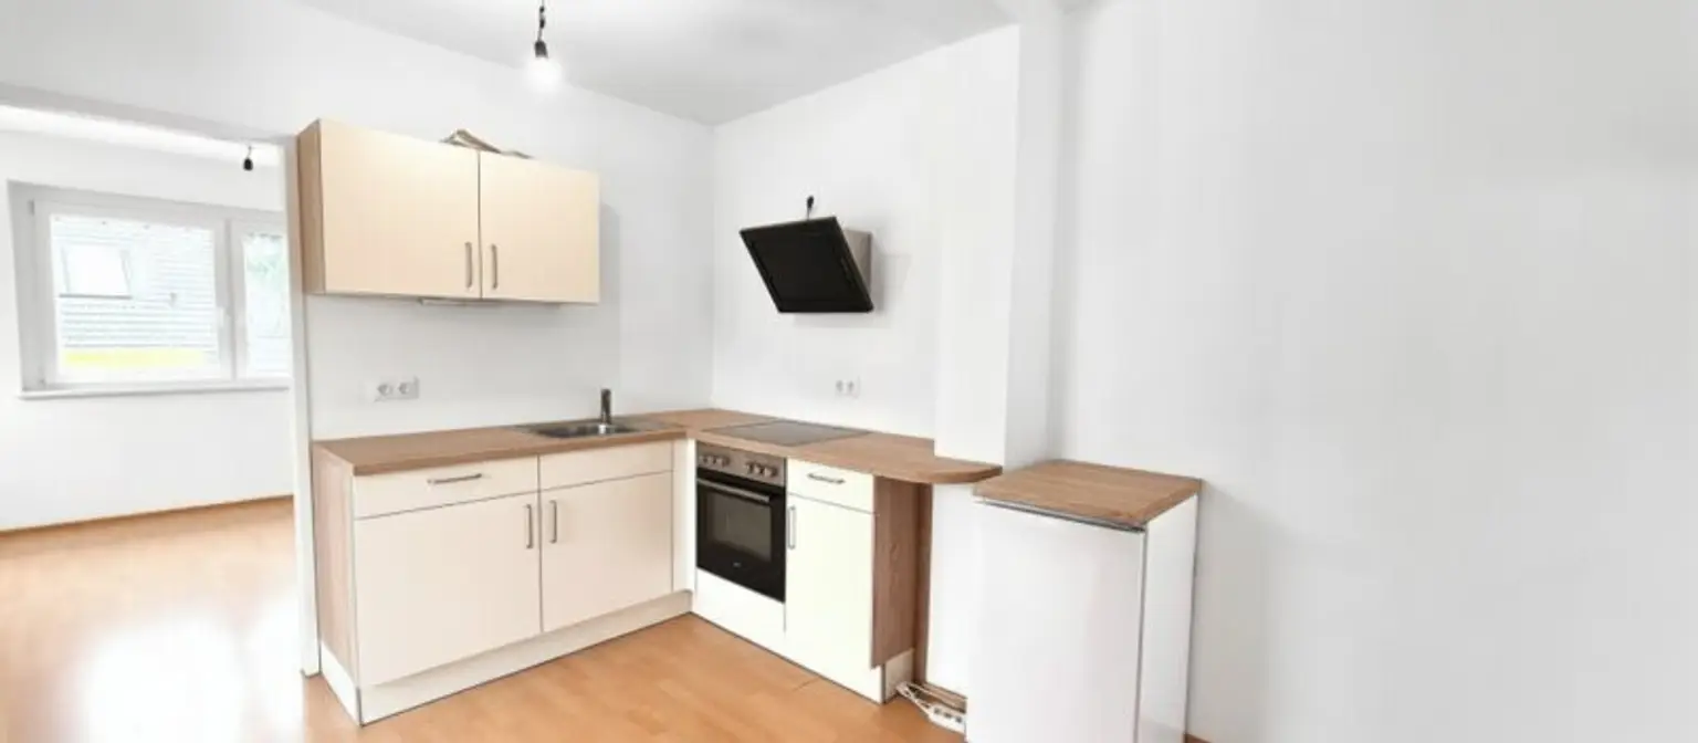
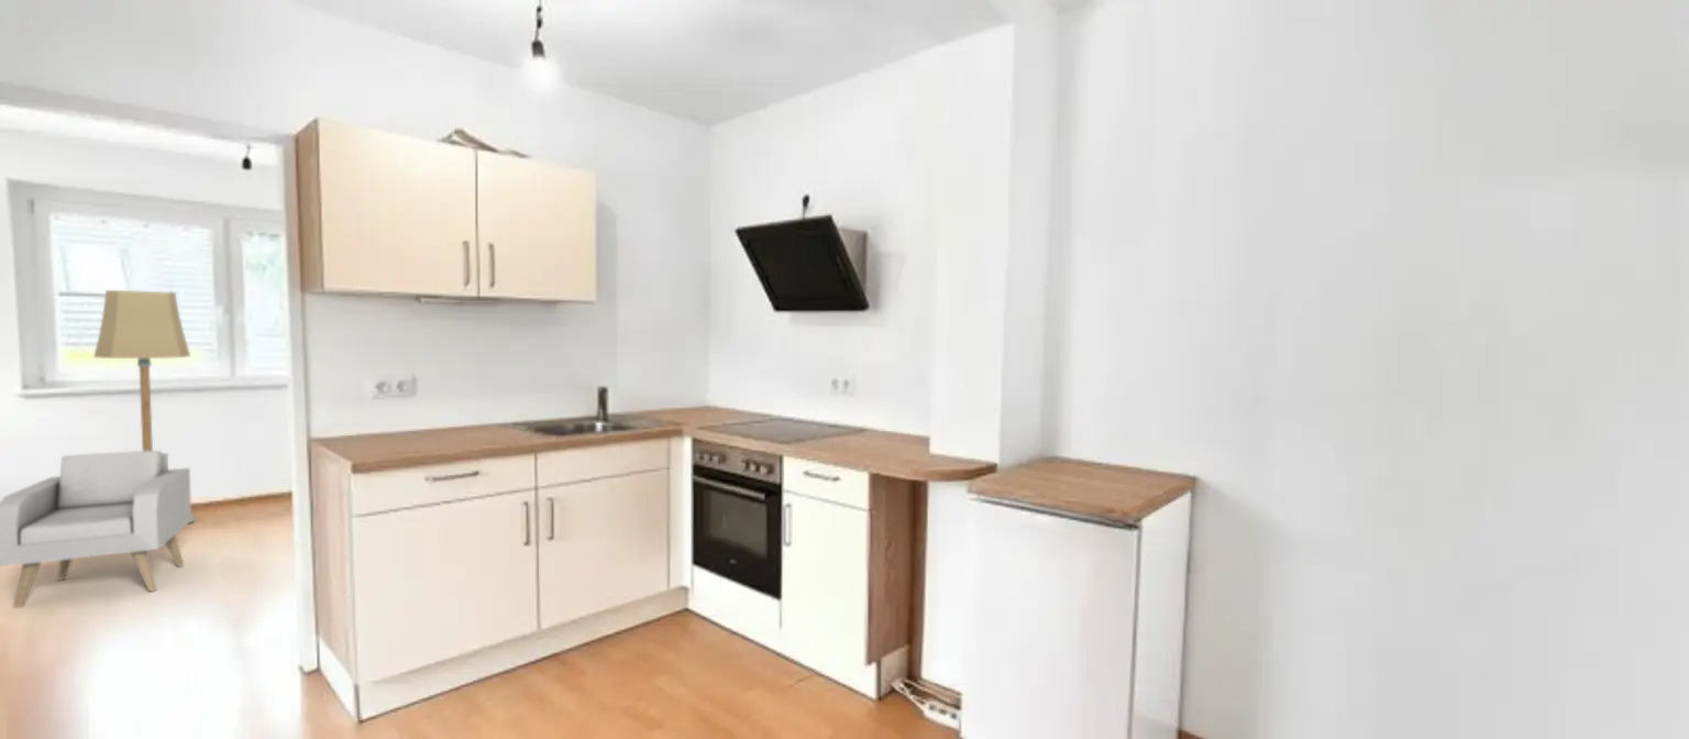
+ armchair [0,450,192,609]
+ floor lamp [92,289,195,525]
